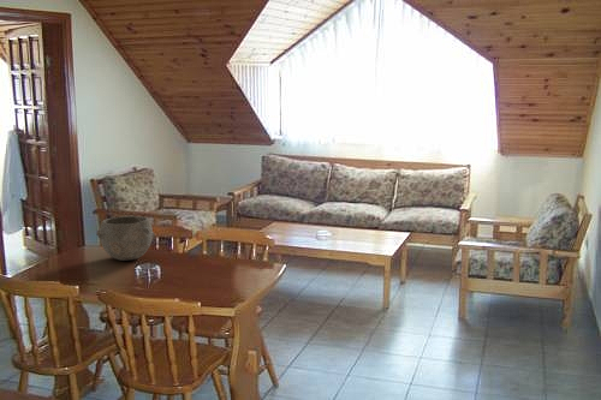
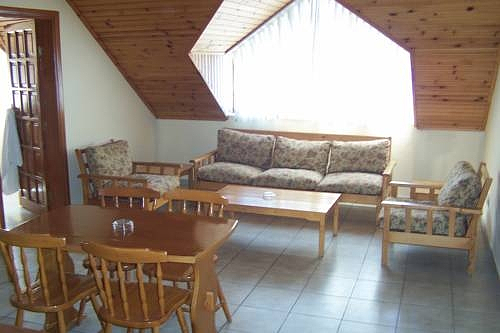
- bowl [96,215,156,262]
